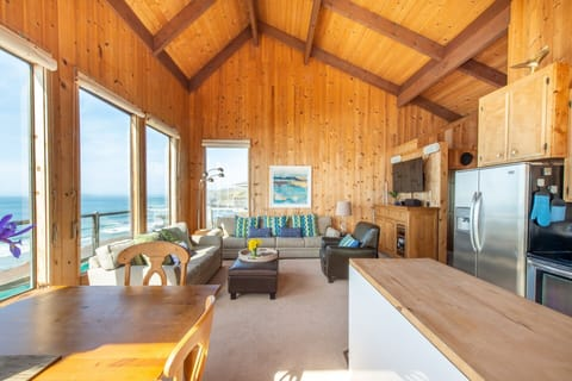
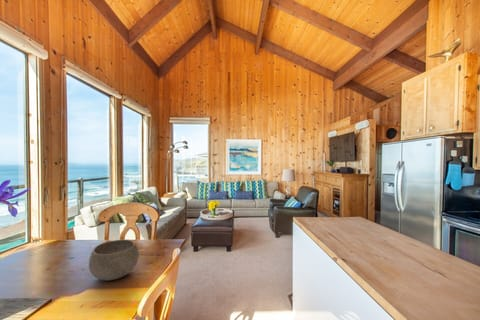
+ bowl [88,239,140,282]
